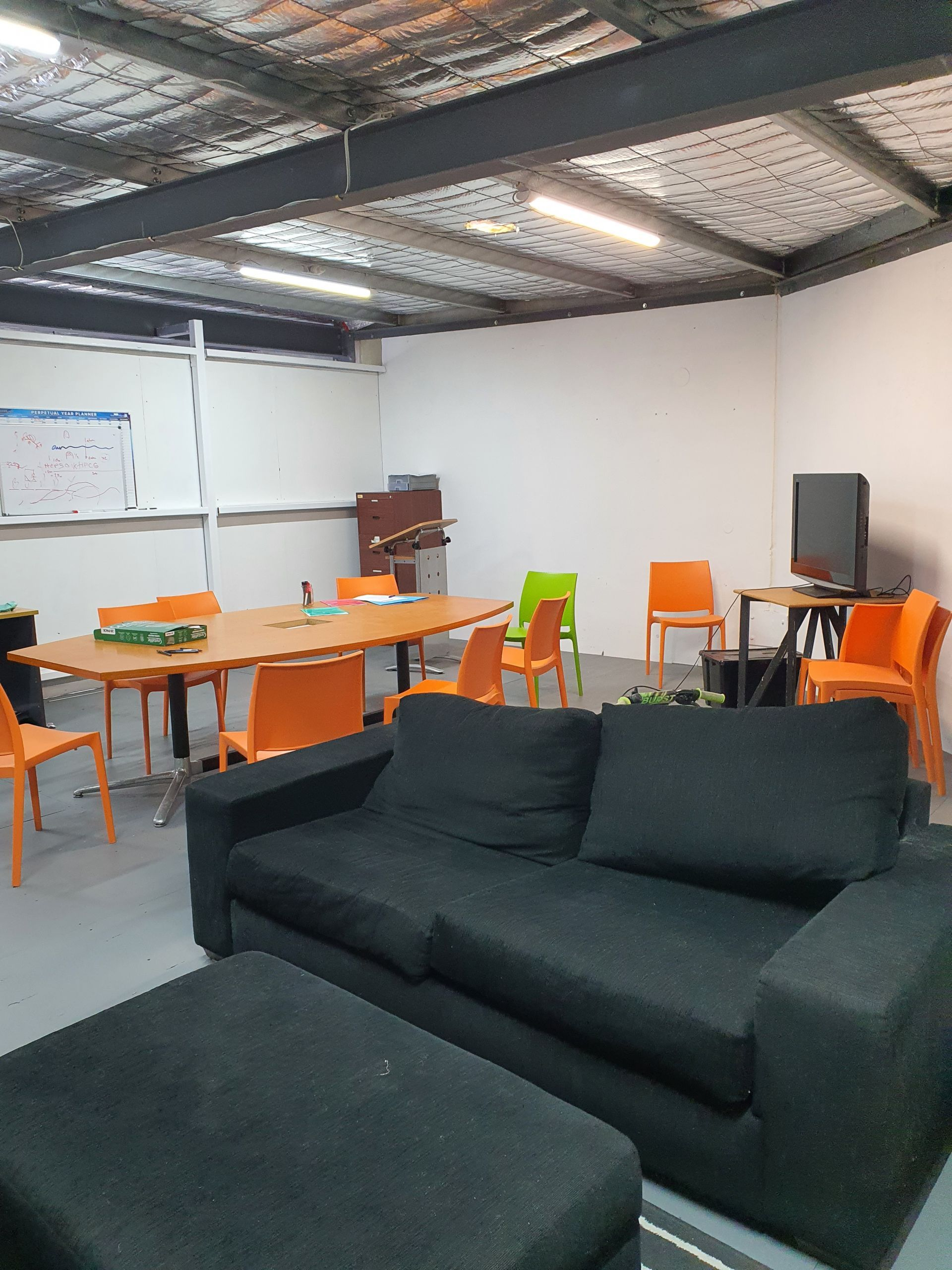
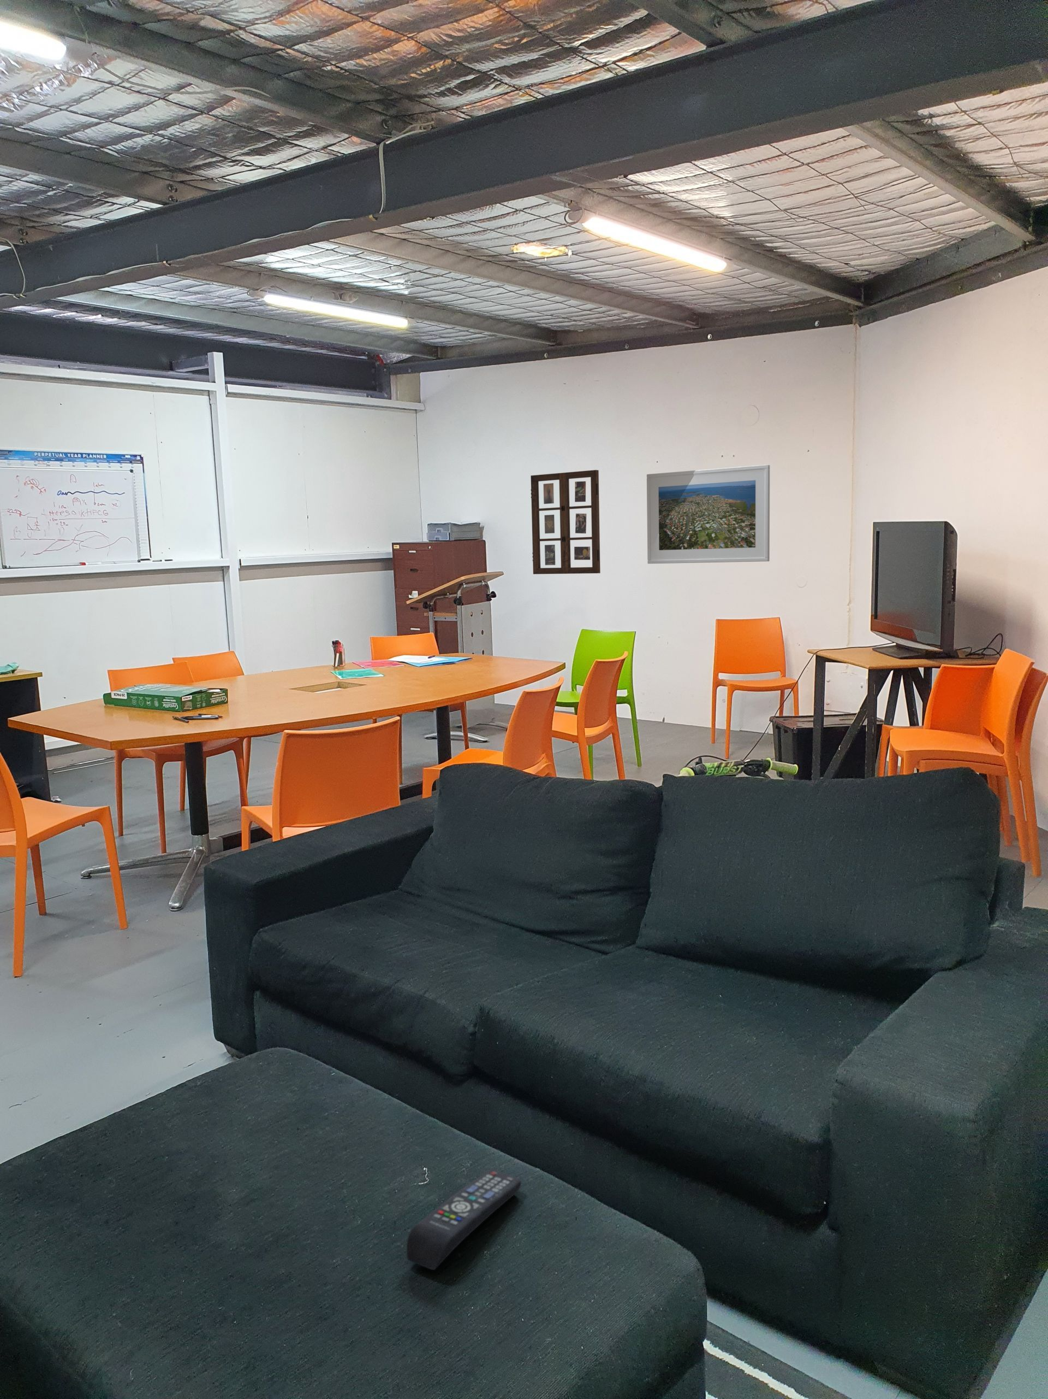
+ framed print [646,464,771,564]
+ picture frame [530,469,601,575]
+ remote control [406,1170,522,1270]
